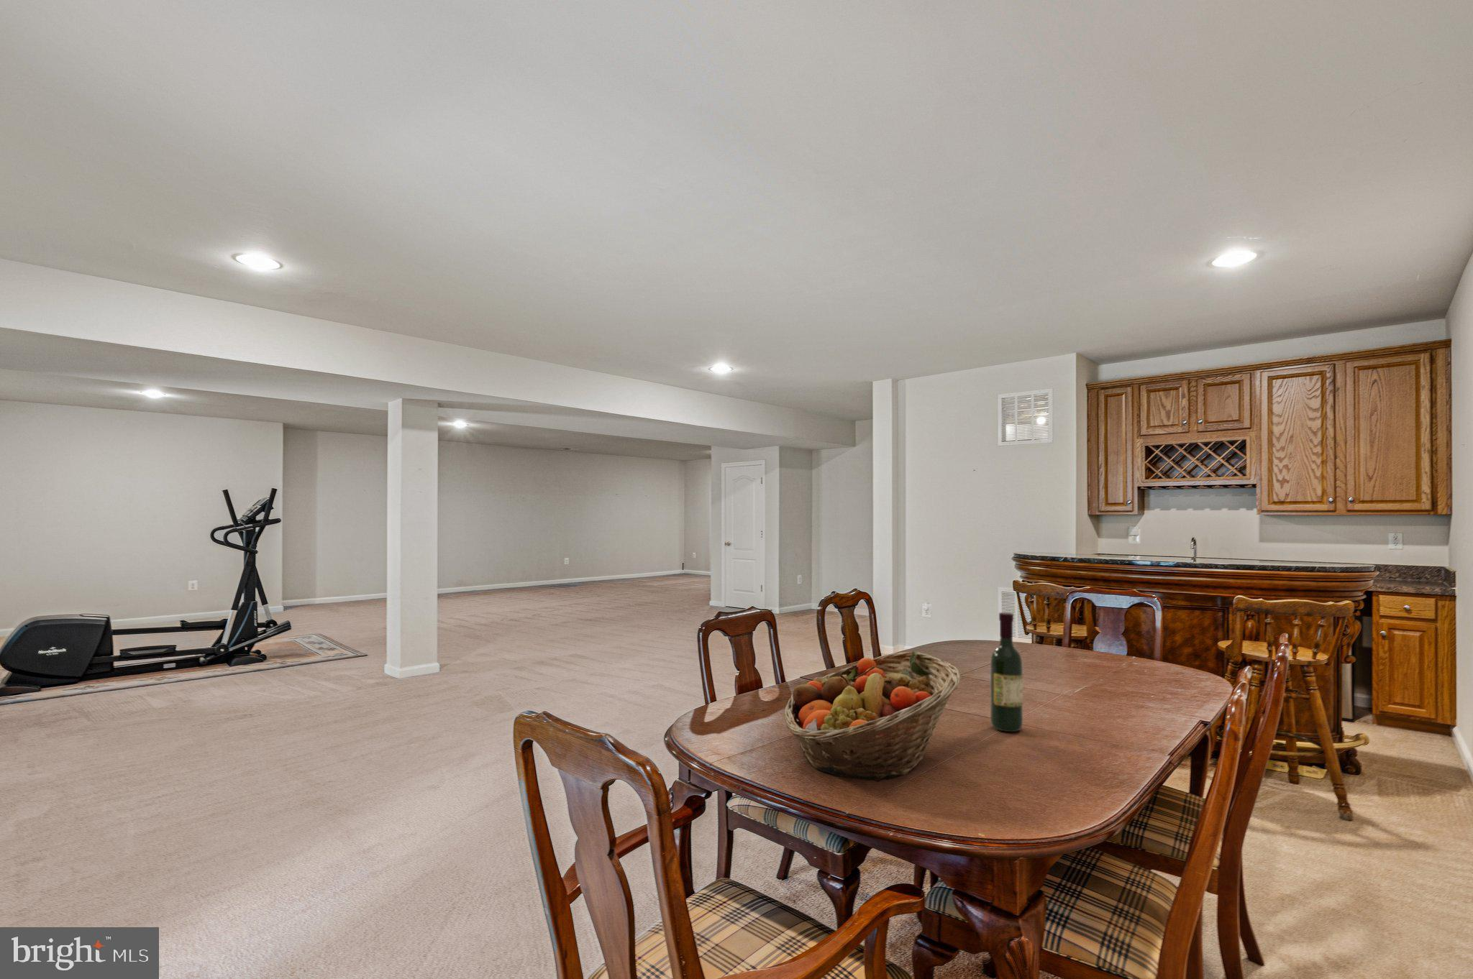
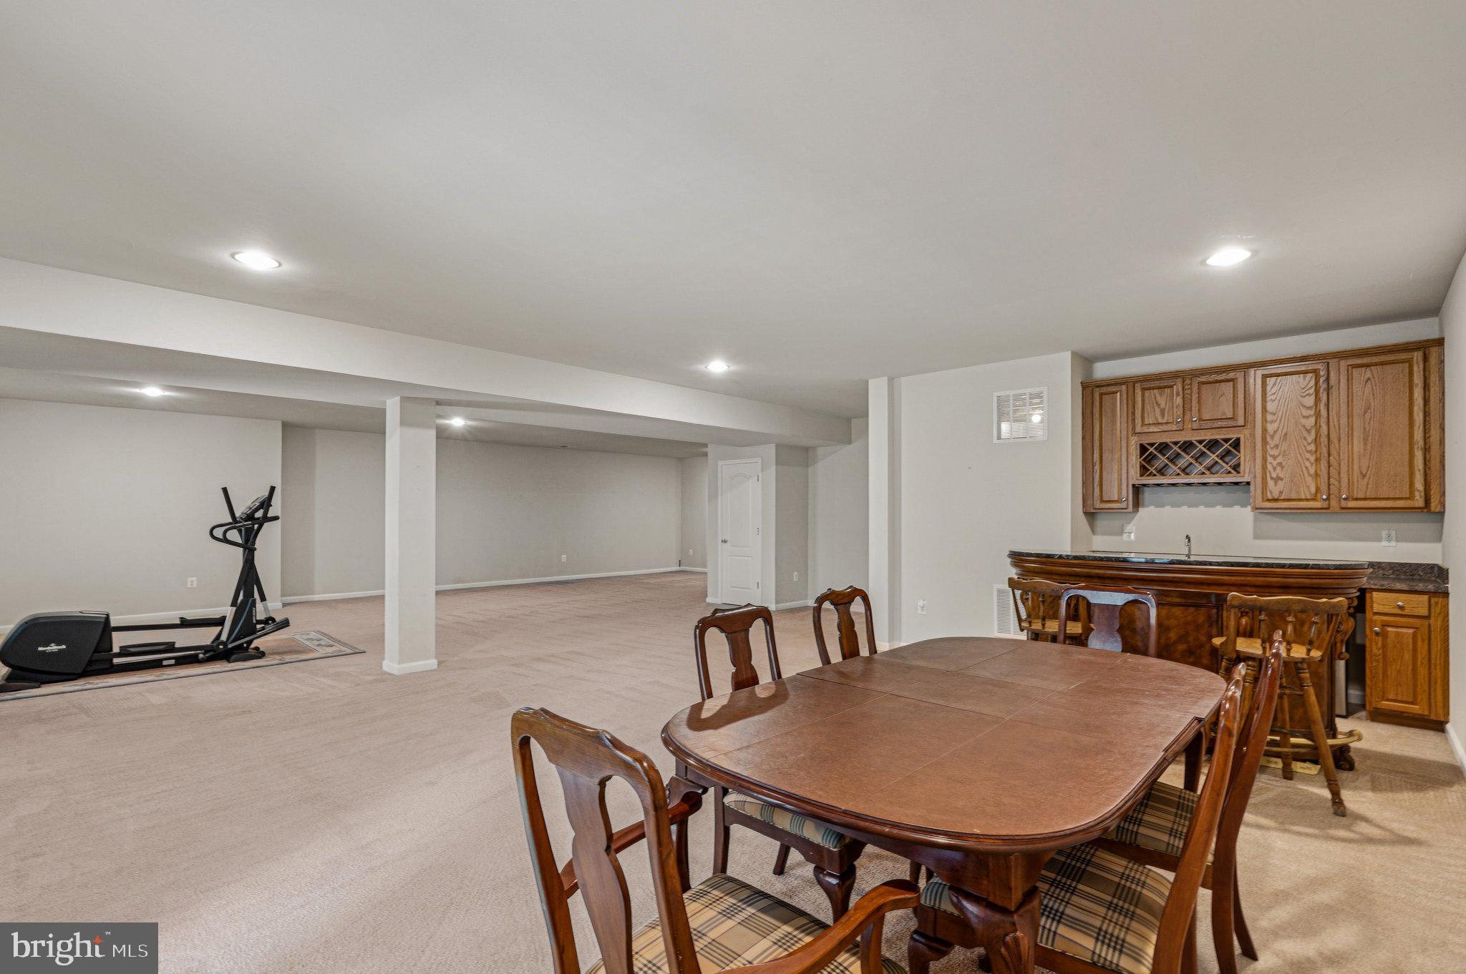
- wine bottle [990,612,1024,732]
- fruit basket [783,650,961,782]
